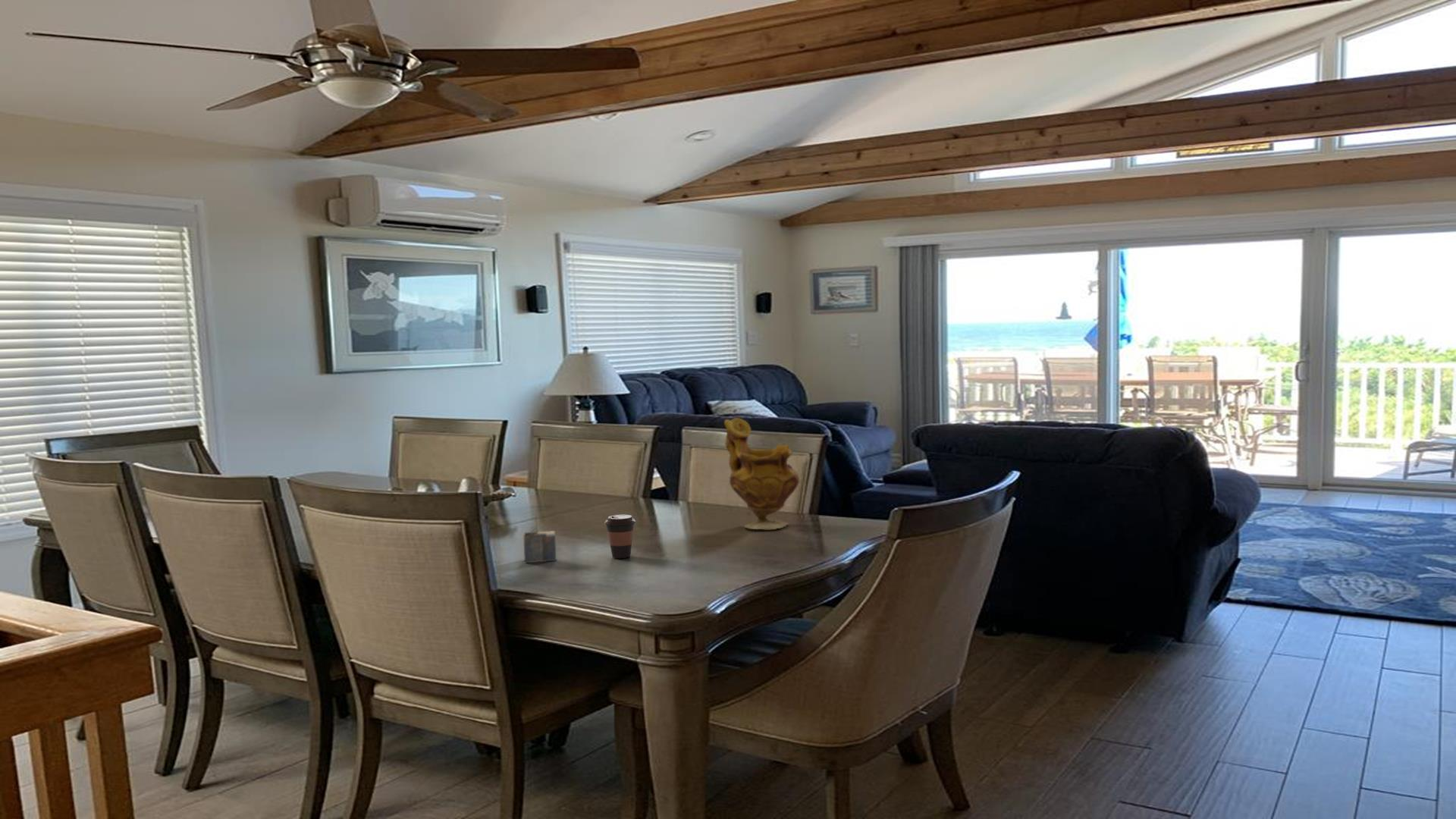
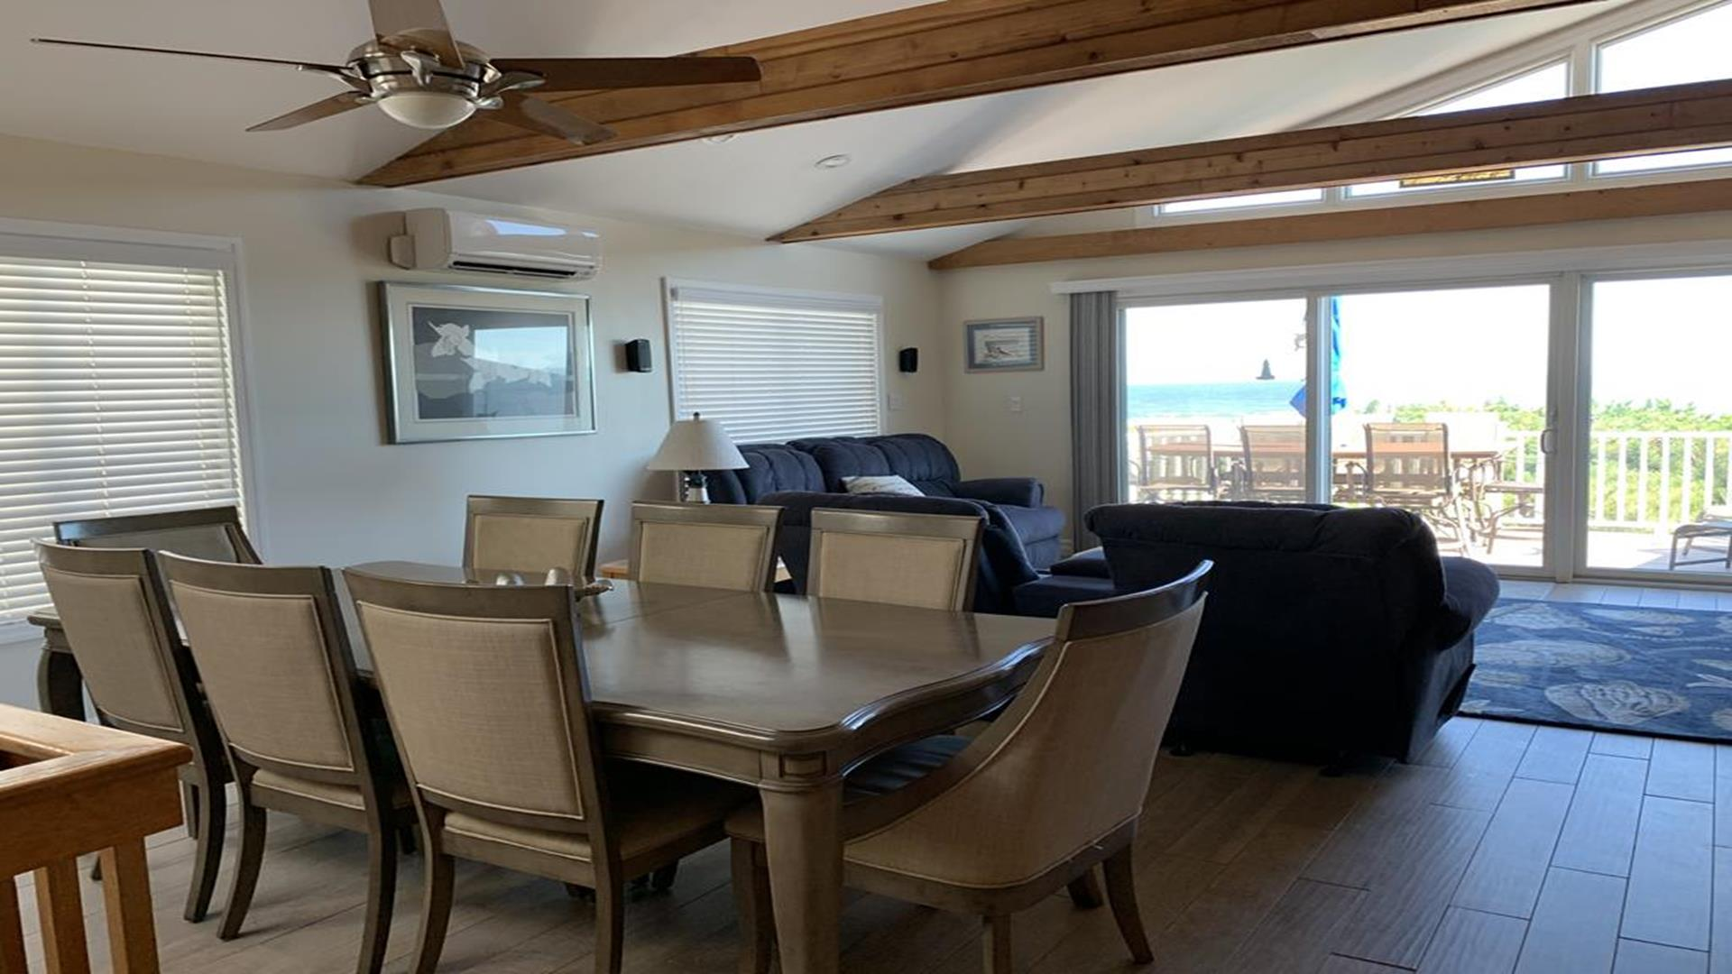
- vase [723,417,800,530]
- architectural model [522,512,557,563]
- coffee cup [604,514,636,559]
